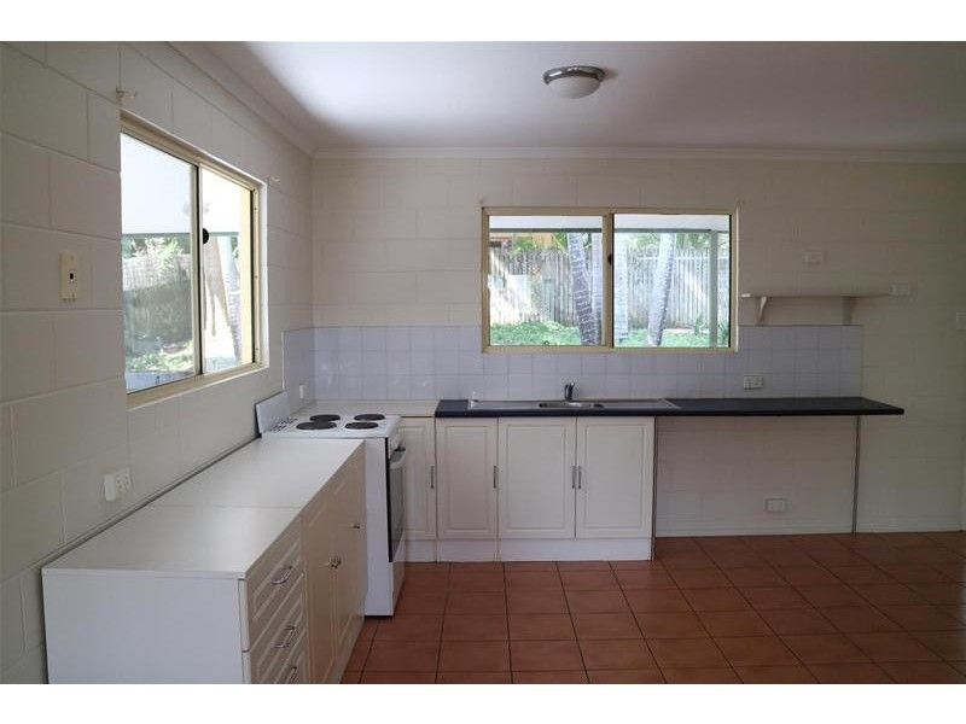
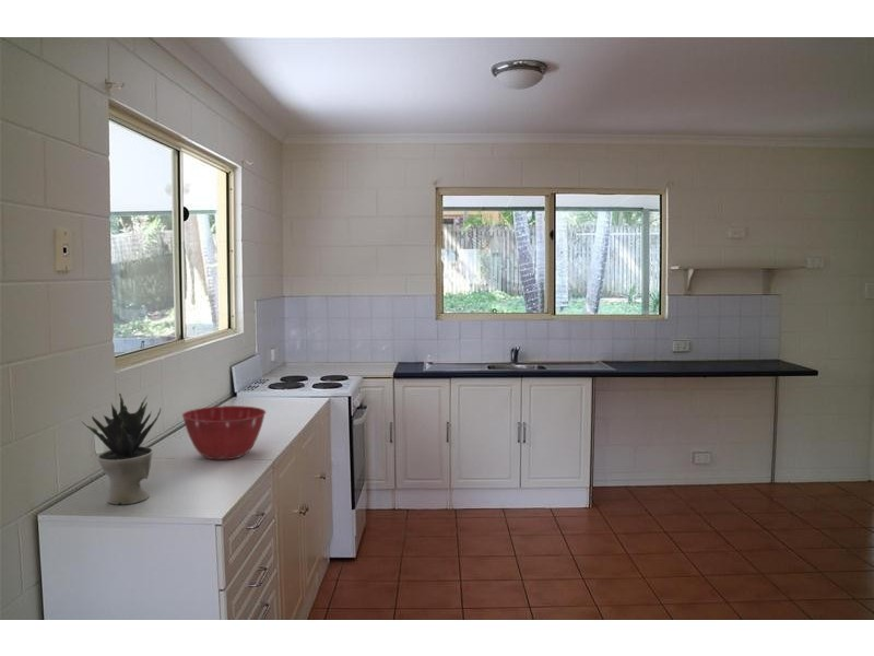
+ potted plant [81,391,162,505]
+ mixing bowl [181,405,267,460]
